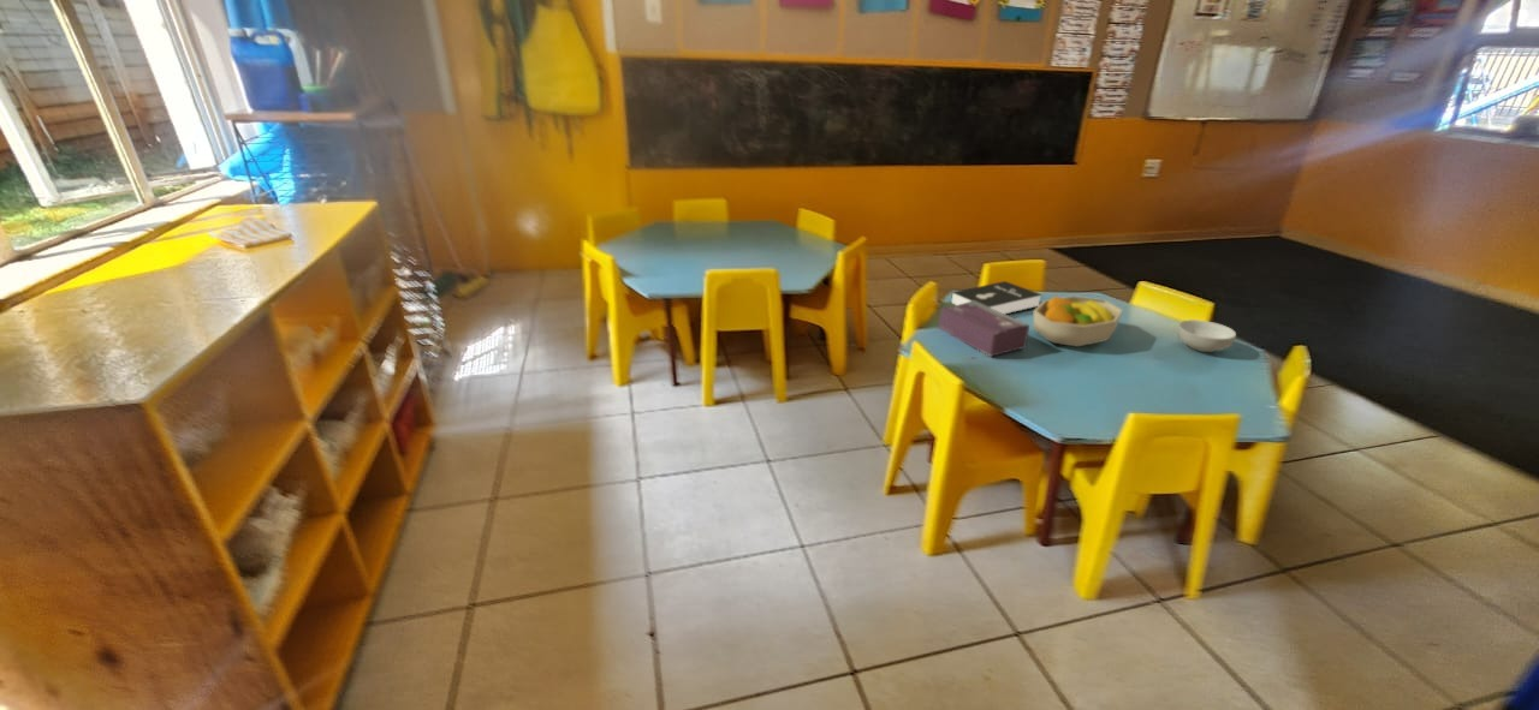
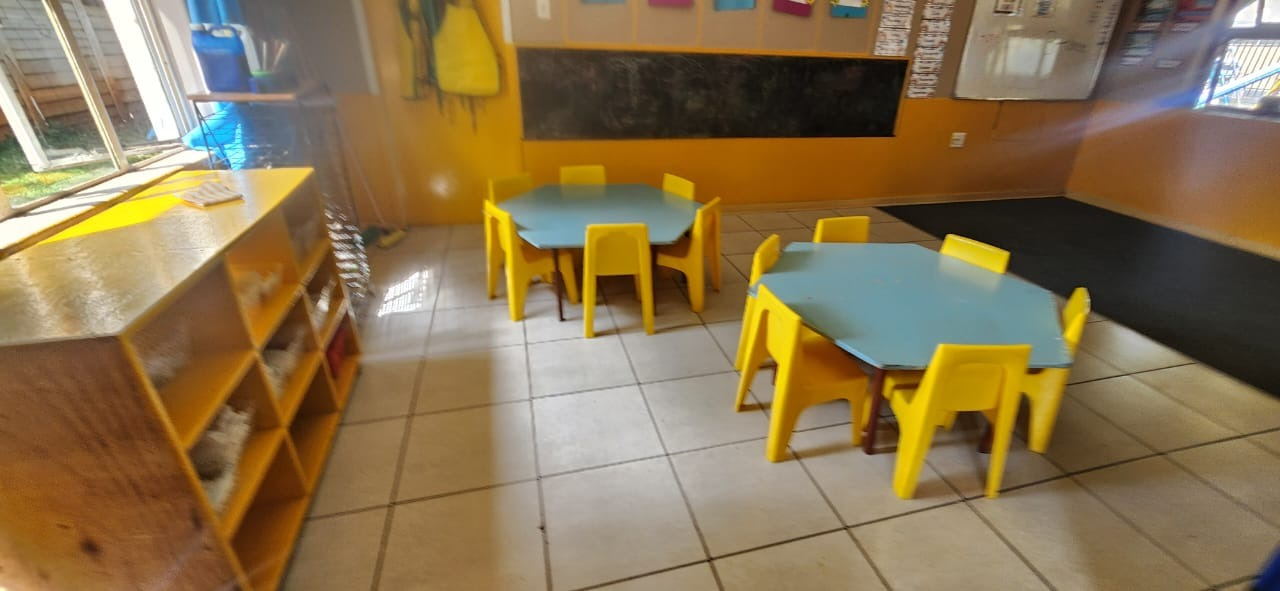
- cereal bowl [1176,318,1237,353]
- tissue box [938,300,1030,358]
- fruit bowl [1032,294,1124,347]
- booklet [950,280,1044,315]
